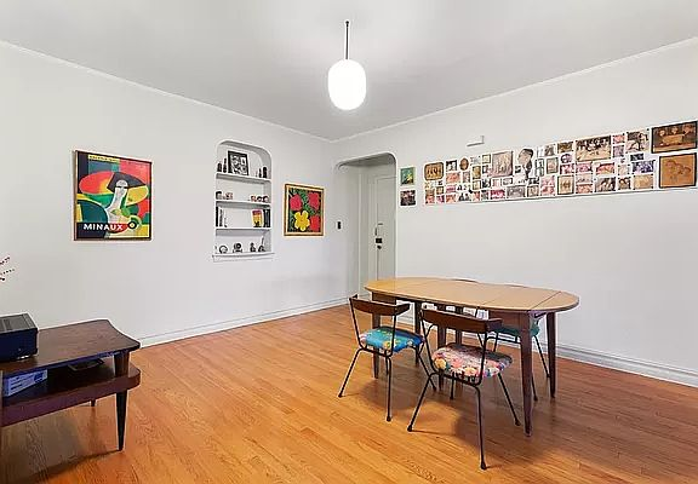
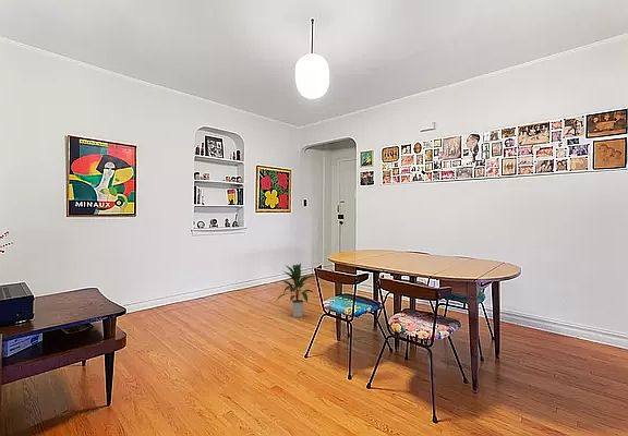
+ indoor plant [274,262,316,318]
